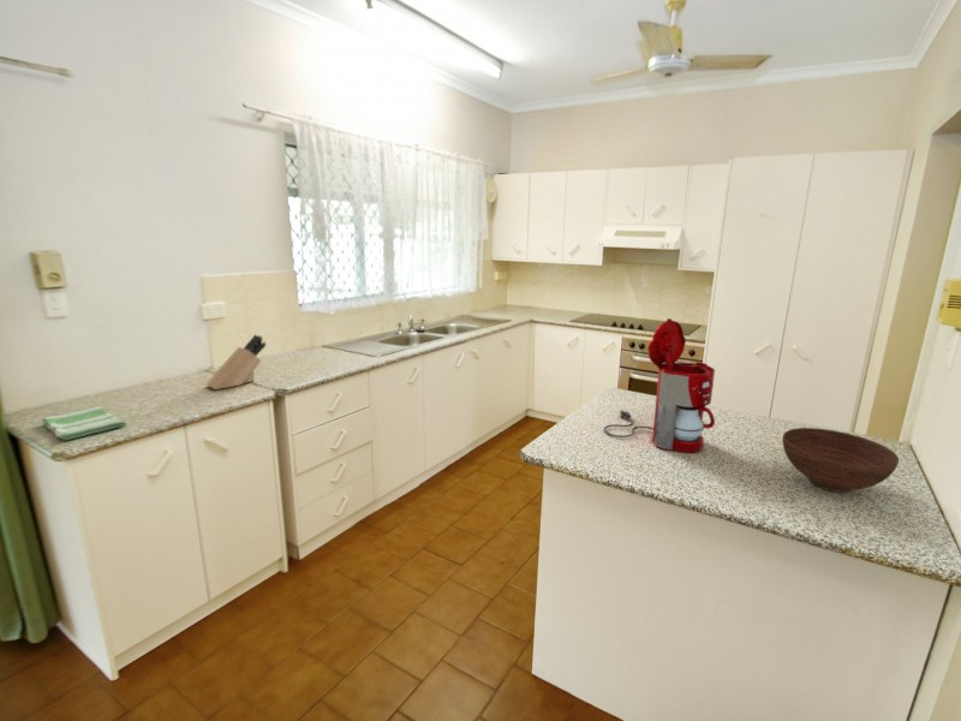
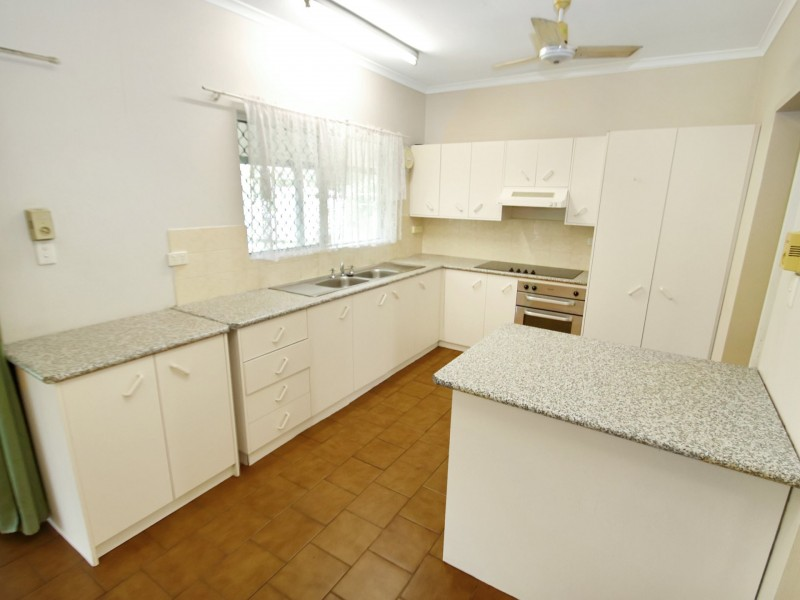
- coffee maker [603,317,716,453]
- knife block [205,333,267,391]
- dish towel [41,405,127,441]
- bowl [781,427,900,494]
